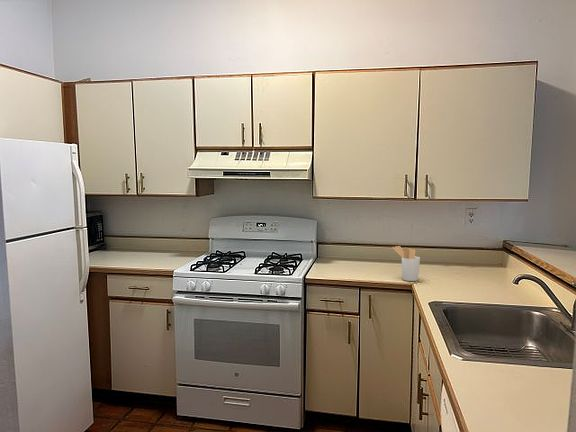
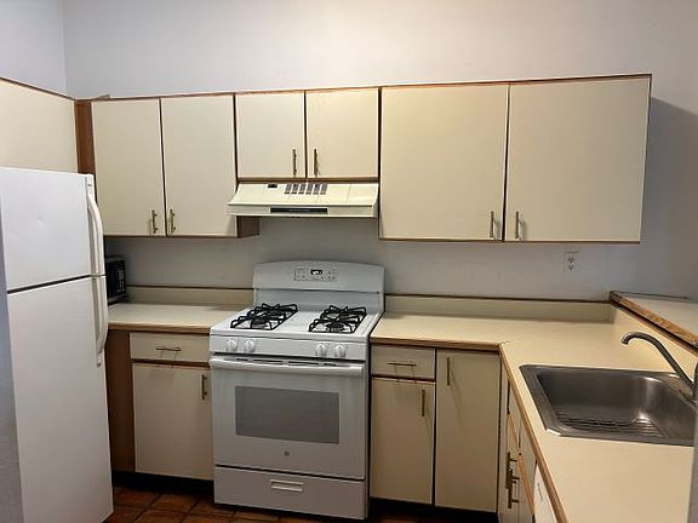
- utensil holder [391,245,421,282]
